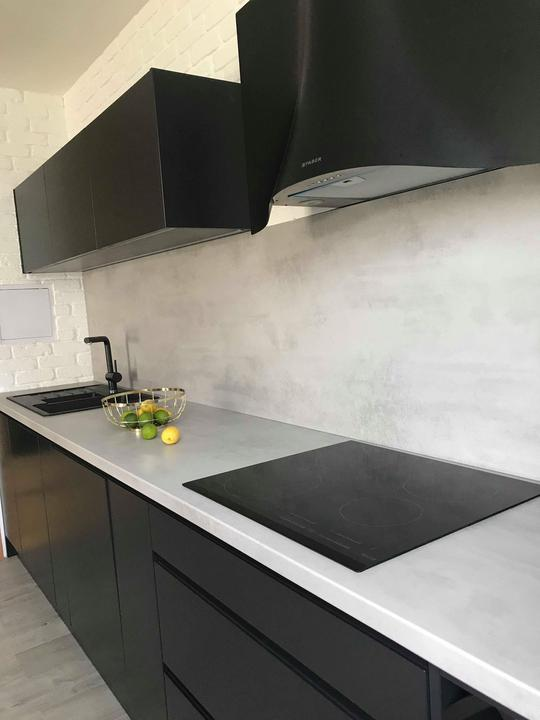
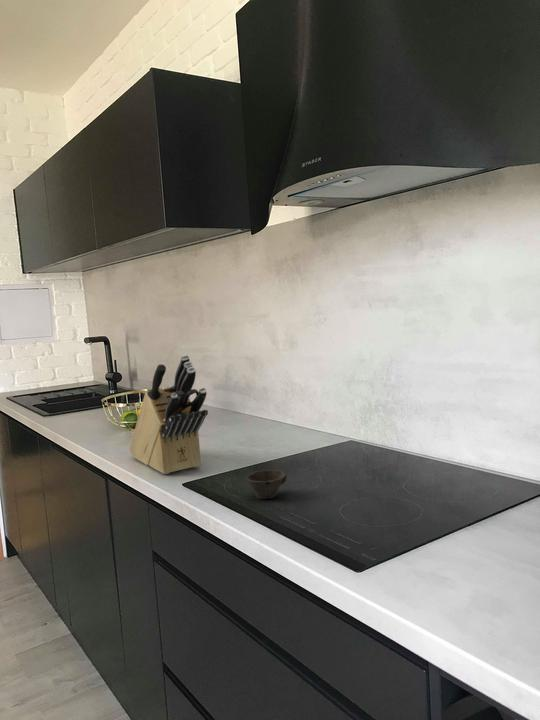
+ knife block [129,354,209,475]
+ cup [245,469,287,500]
